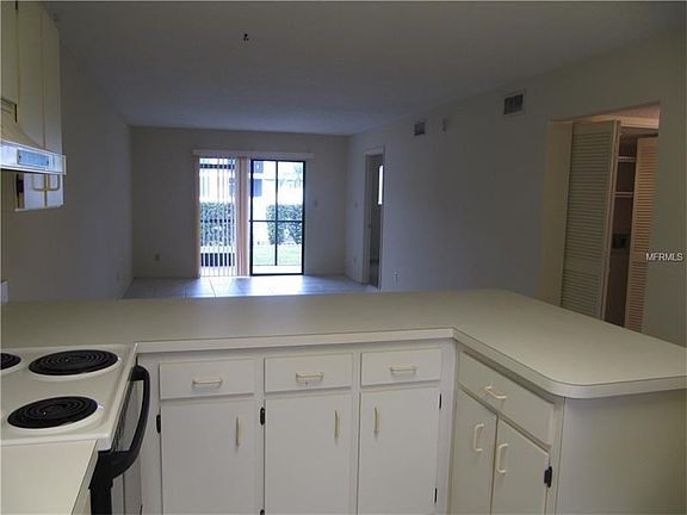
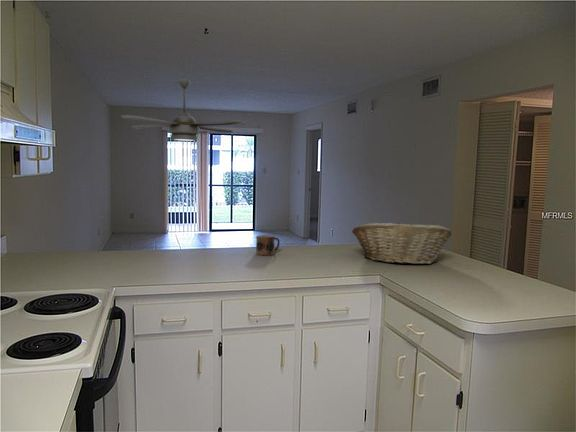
+ mug [255,234,281,257]
+ fruit basket [351,222,453,265]
+ ceiling fan [120,78,246,142]
